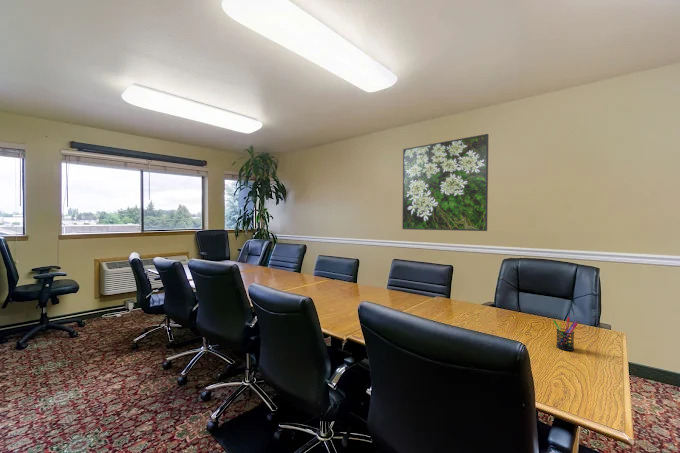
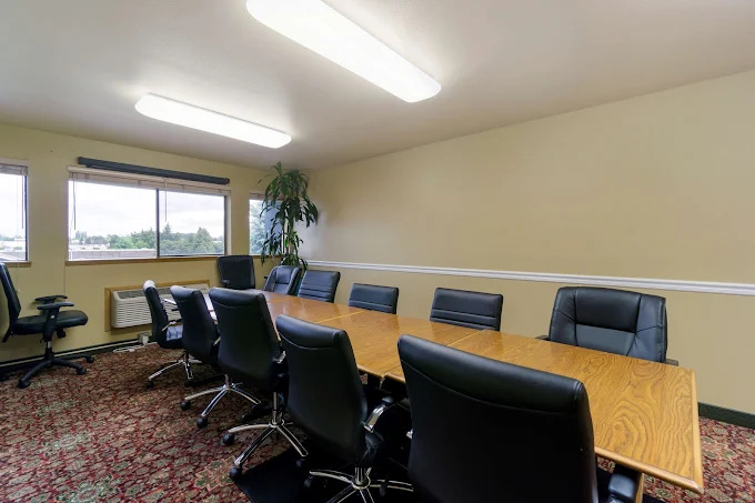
- pen holder [552,316,579,352]
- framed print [401,133,489,232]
